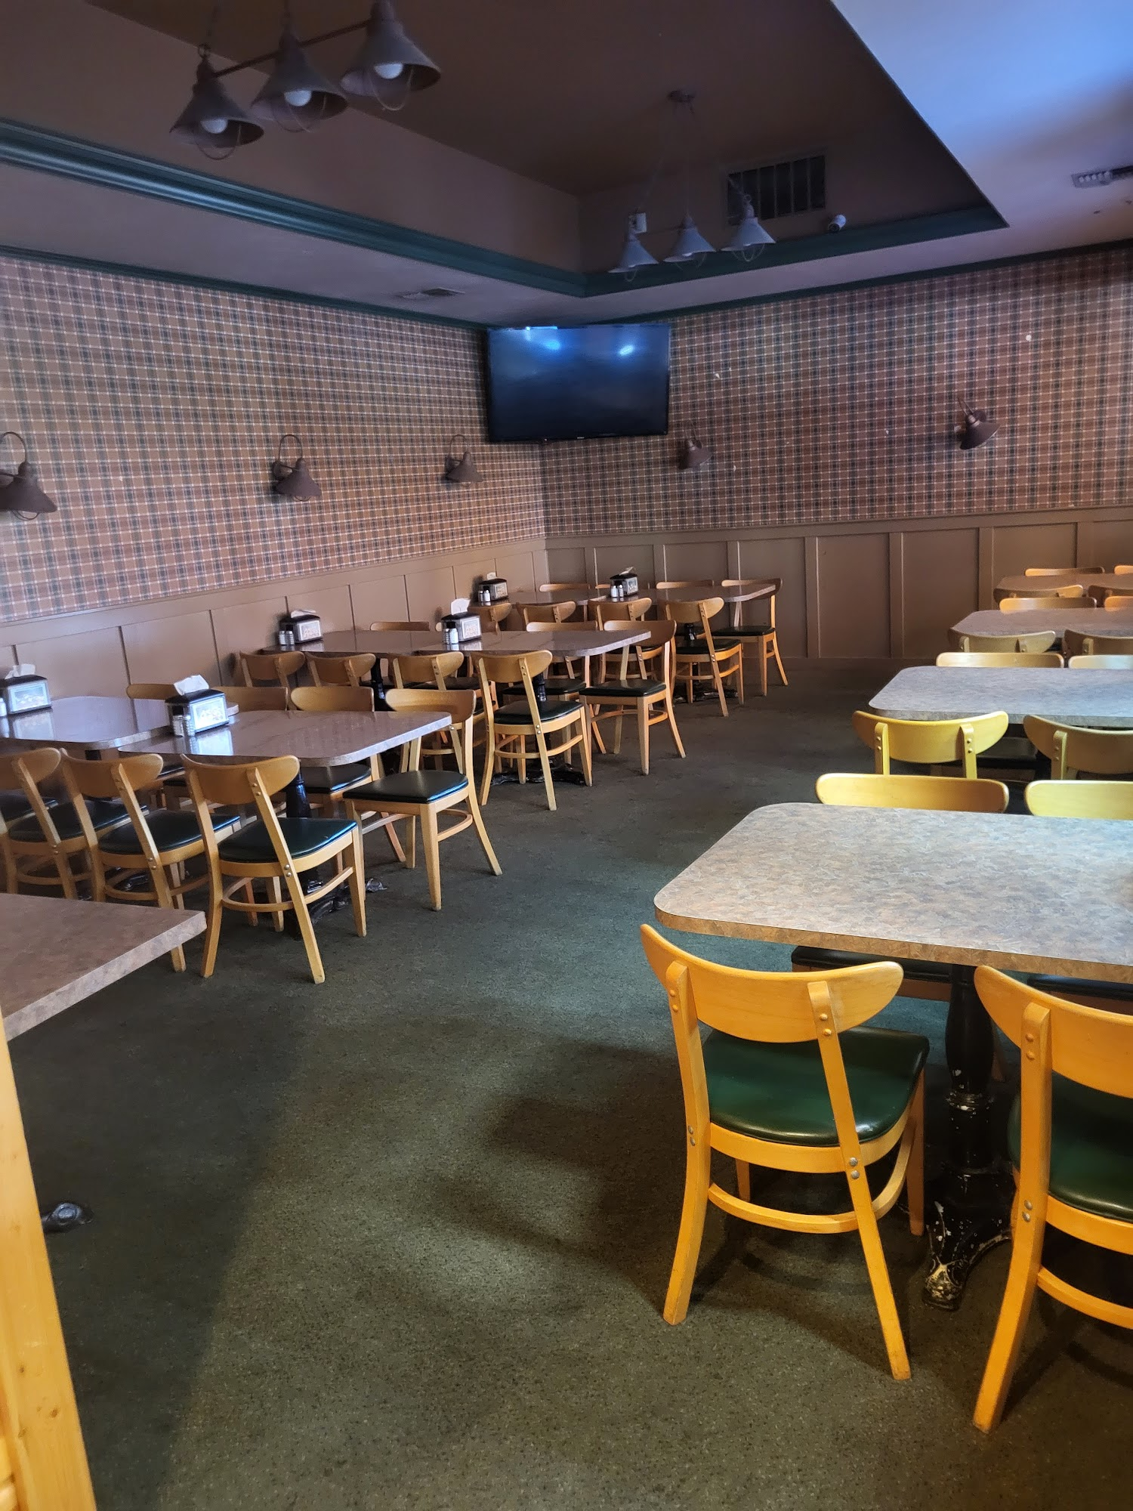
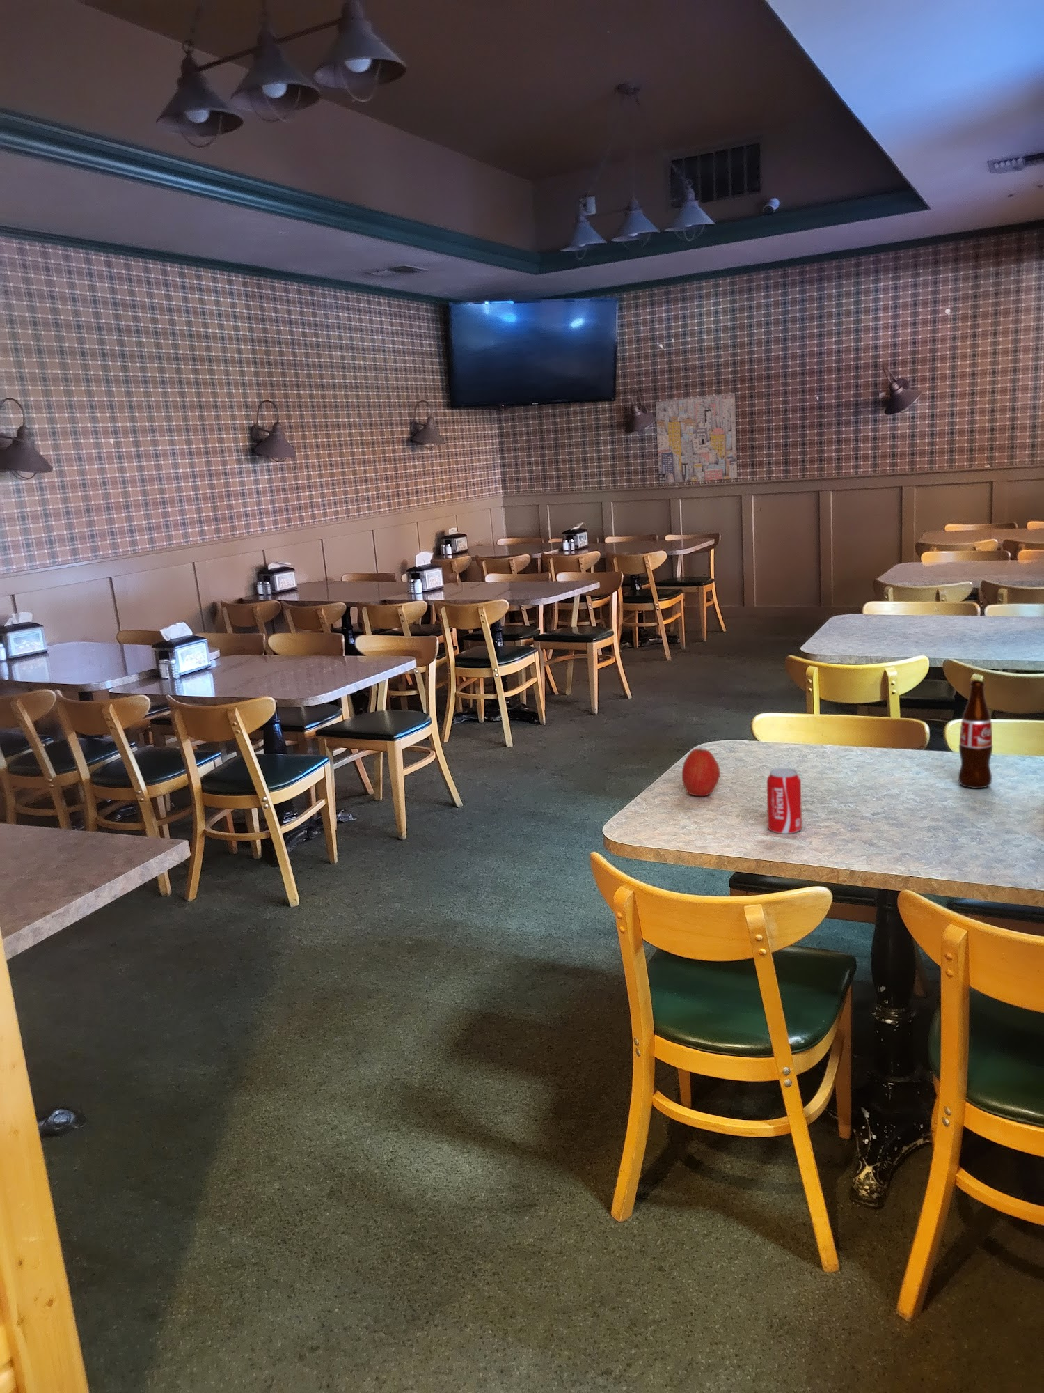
+ bottle [957,680,994,789]
+ beverage can [767,768,803,835]
+ wall art [655,393,738,484]
+ apple [681,746,722,796]
